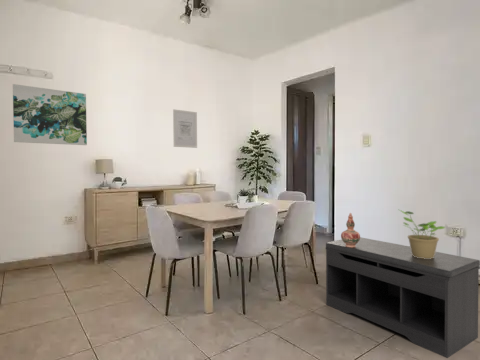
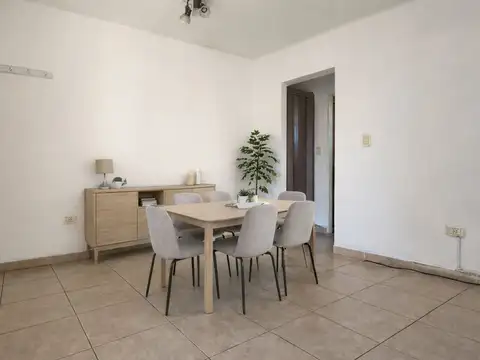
- wall art [172,108,198,149]
- decorative vase [340,212,361,247]
- potted plant [398,209,446,259]
- wall art [12,83,88,146]
- bench [325,236,480,359]
